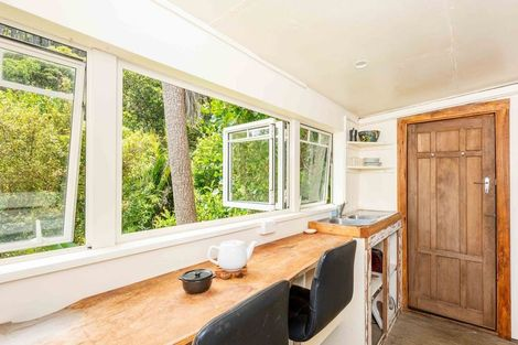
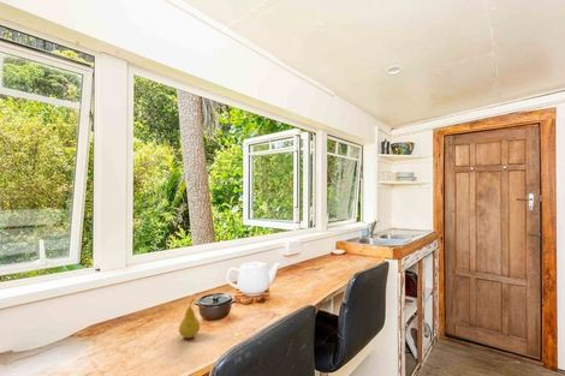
+ fruit [178,297,201,339]
